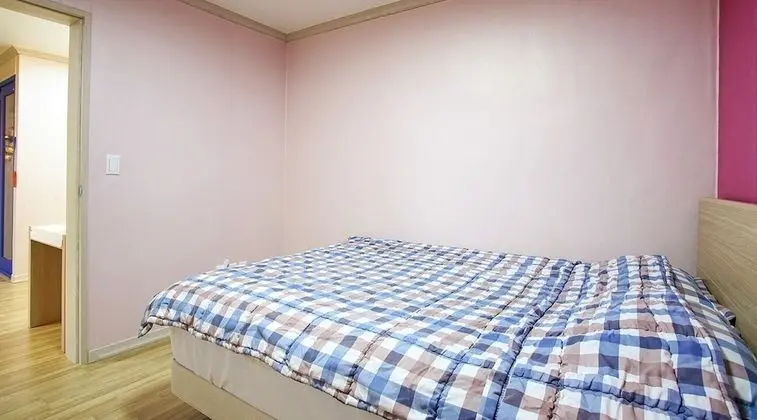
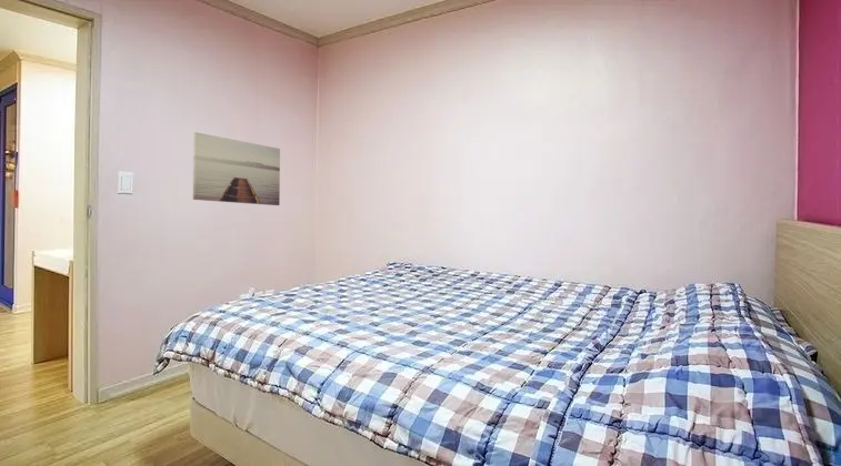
+ wall art [192,131,281,206]
